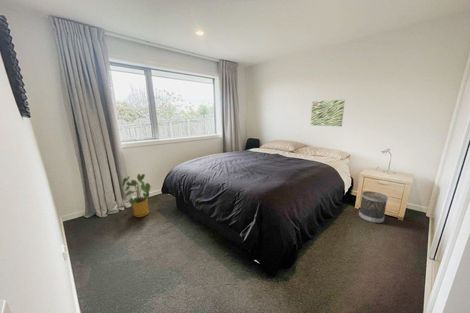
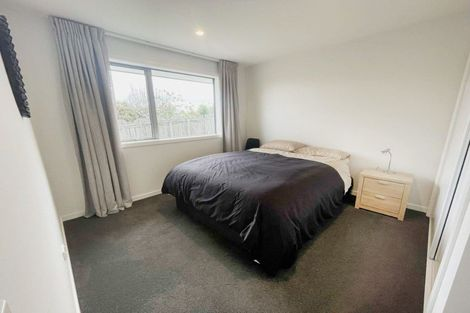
- wall art [310,99,346,127]
- house plant [121,173,153,218]
- wastebasket [358,190,389,224]
